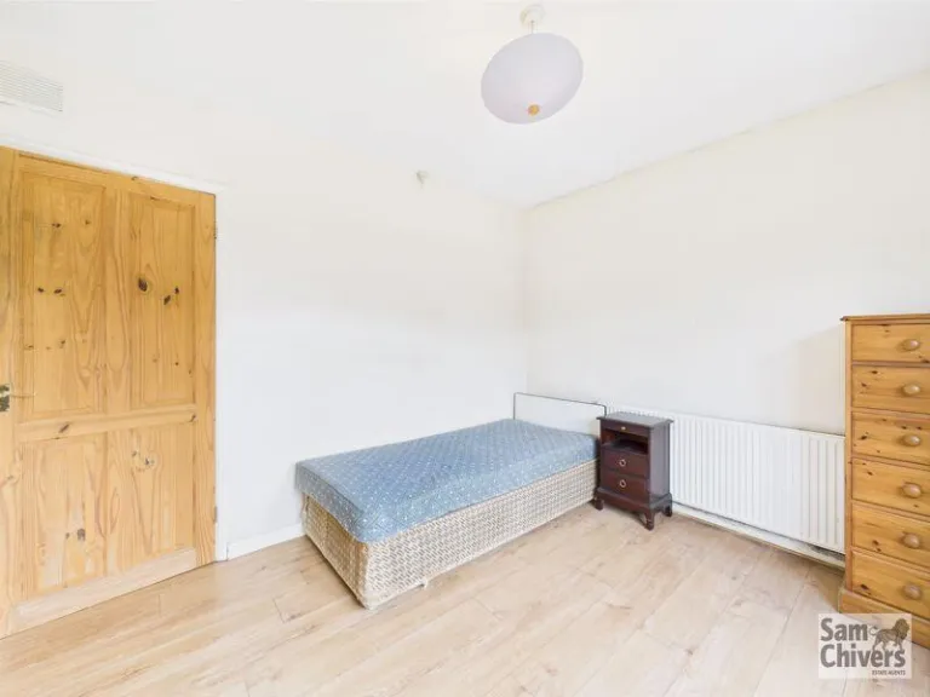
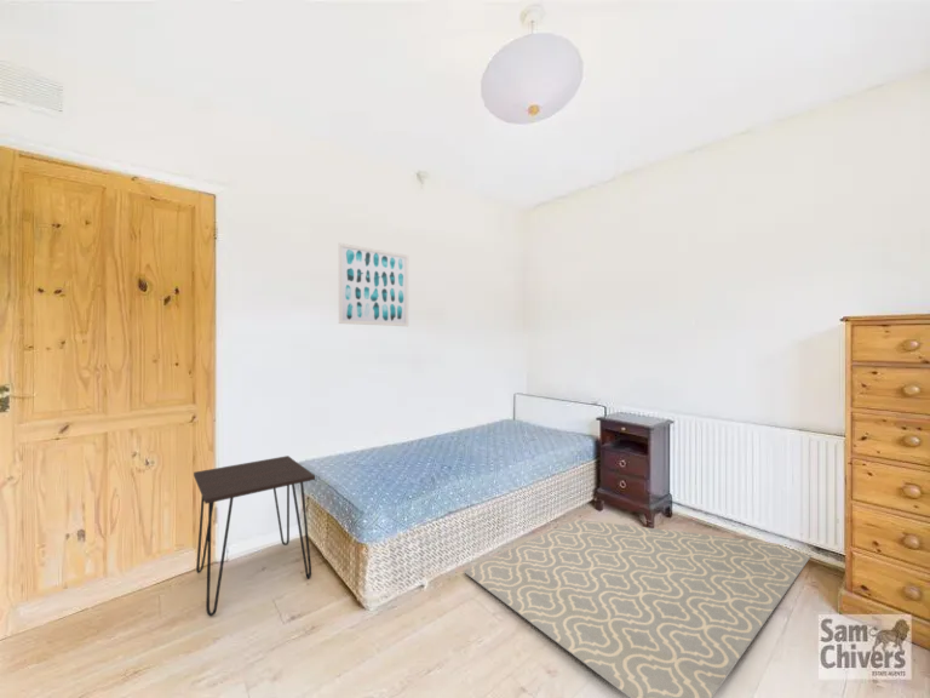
+ wall art [338,241,409,327]
+ rug [463,519,813,698]
+ desk [193,454,316,617]
